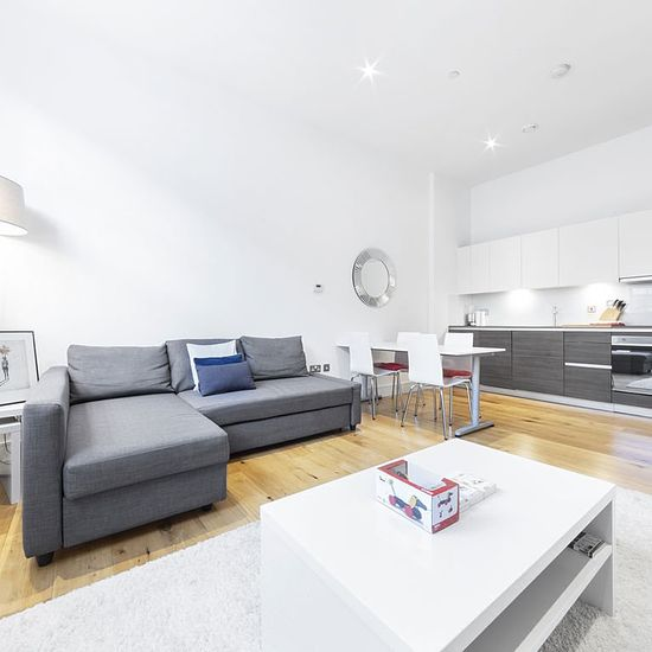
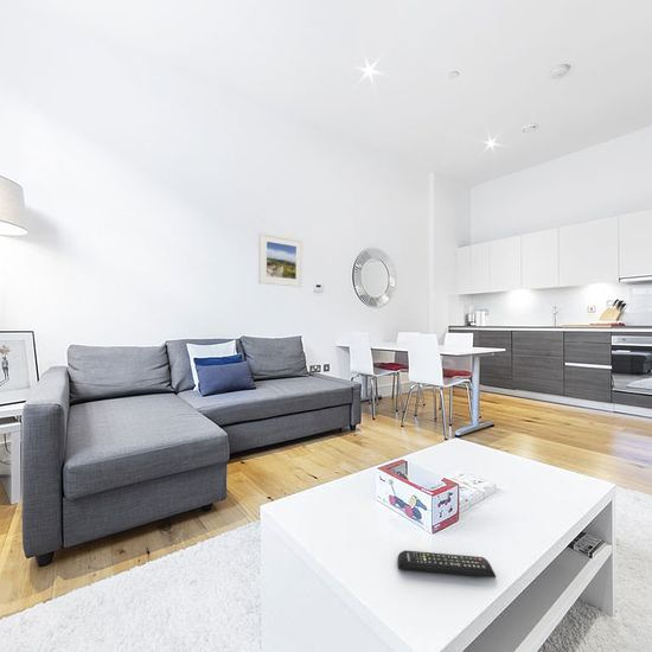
+ remote control [396,549,497,579]
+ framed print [257,231,303,288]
